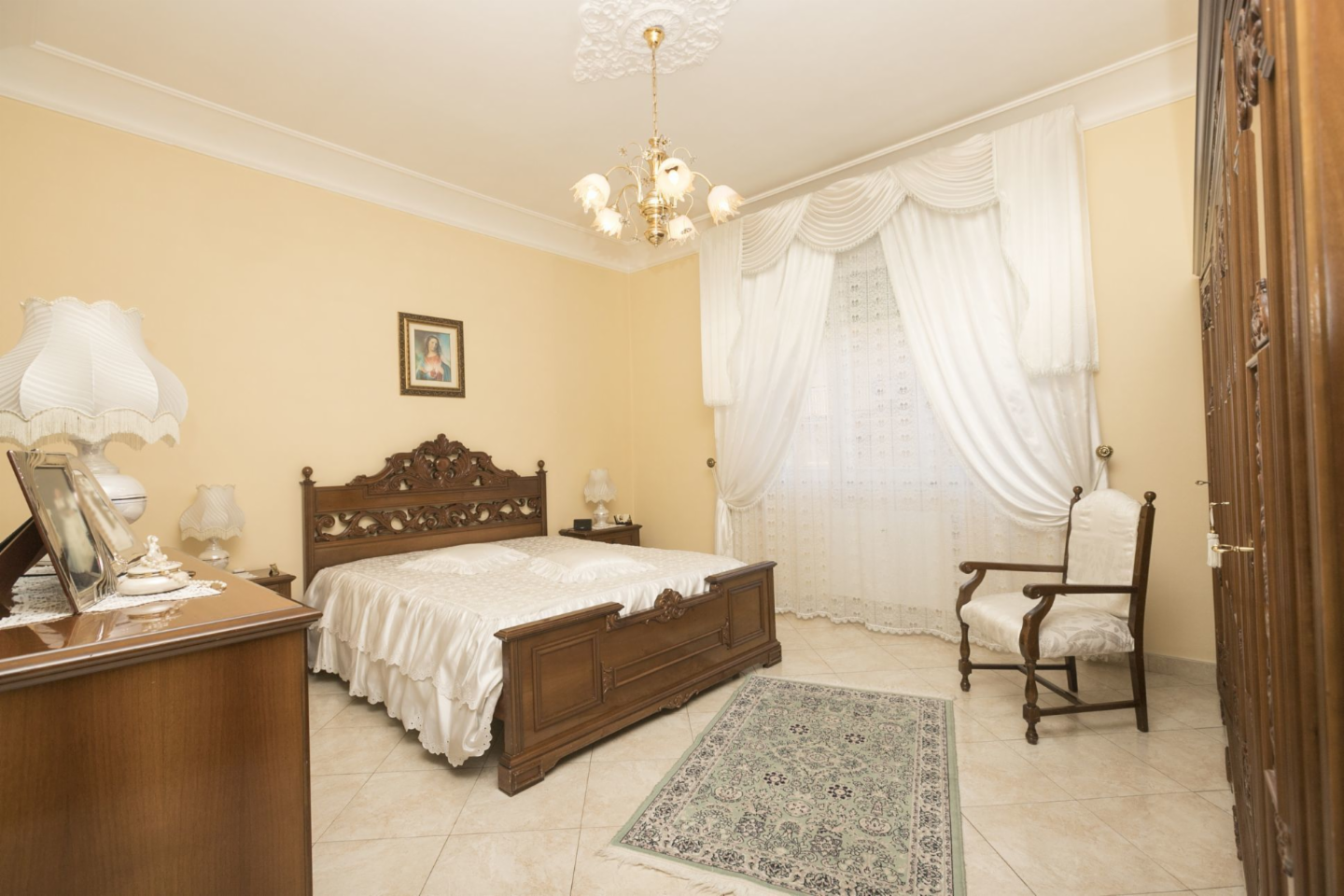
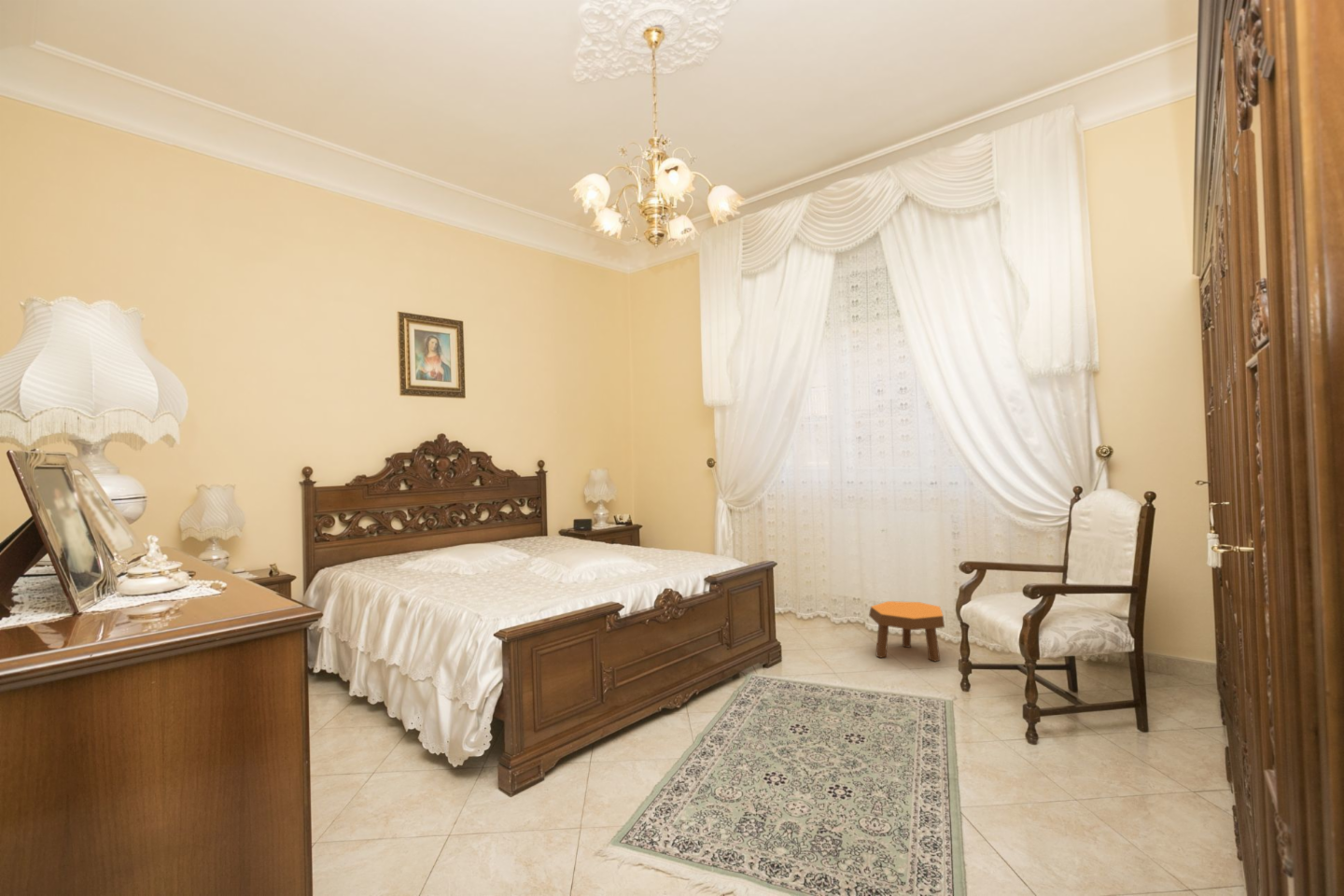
+ footstool [868,600,945,663]
